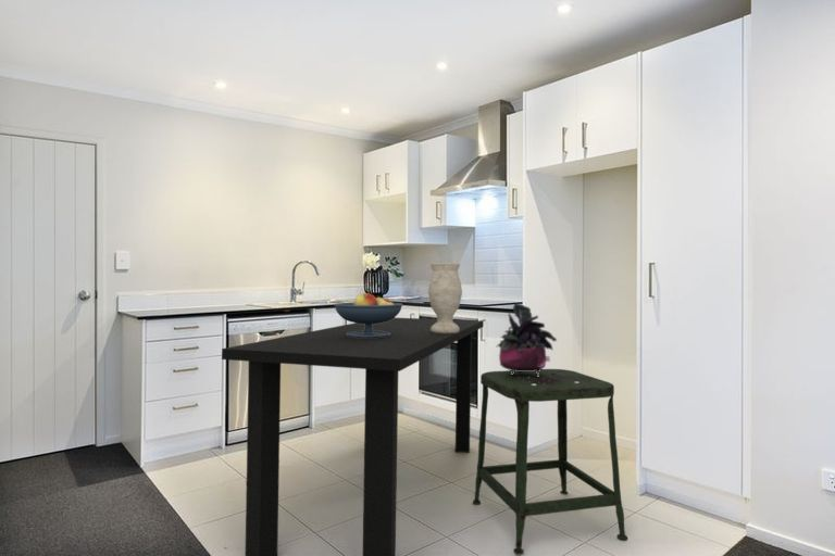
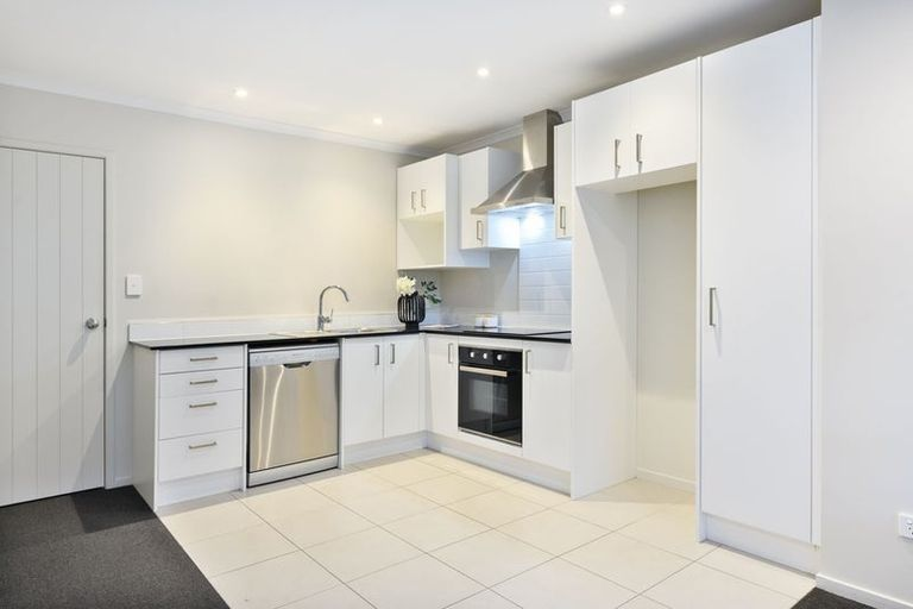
- dining table [221,317,485,556]
- fruit bowl [333,292,403,338]
- stool [472,368,628,555]
- vase [427,262,463,333]
- potted plant [496,302,558,377]
